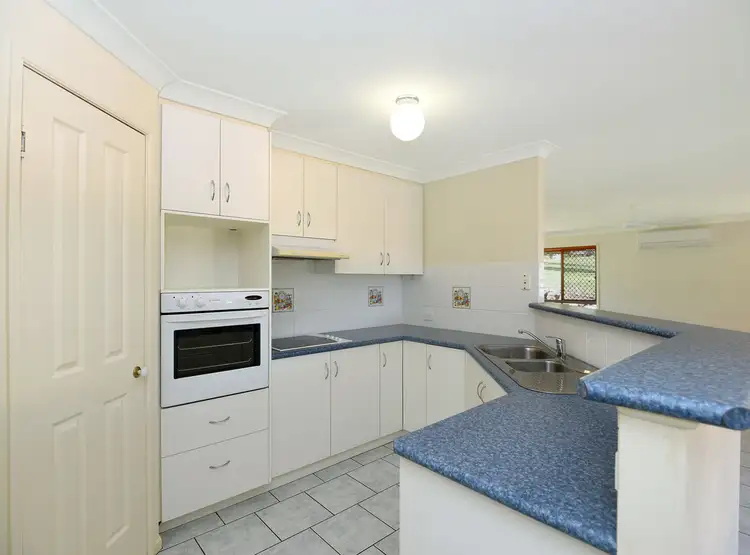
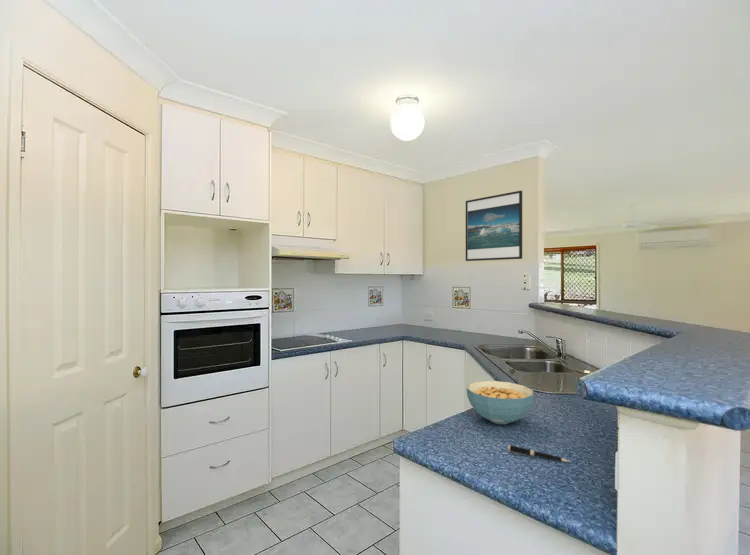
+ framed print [465,190,523,262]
+ cereal bowl [465,380,534,425]
+ pen [507,444,572,463]
